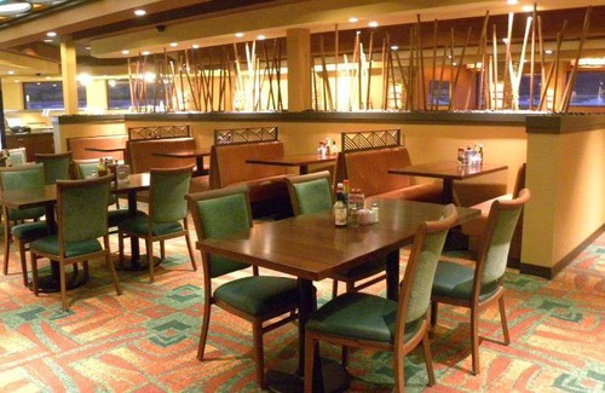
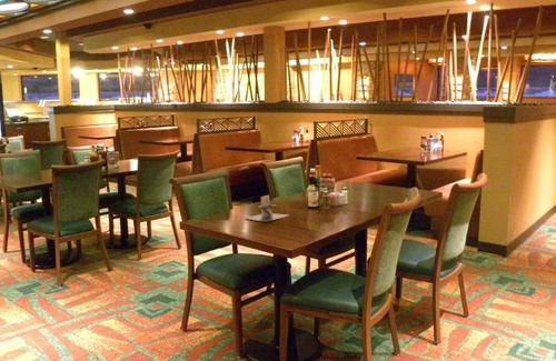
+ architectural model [244,194,290,223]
